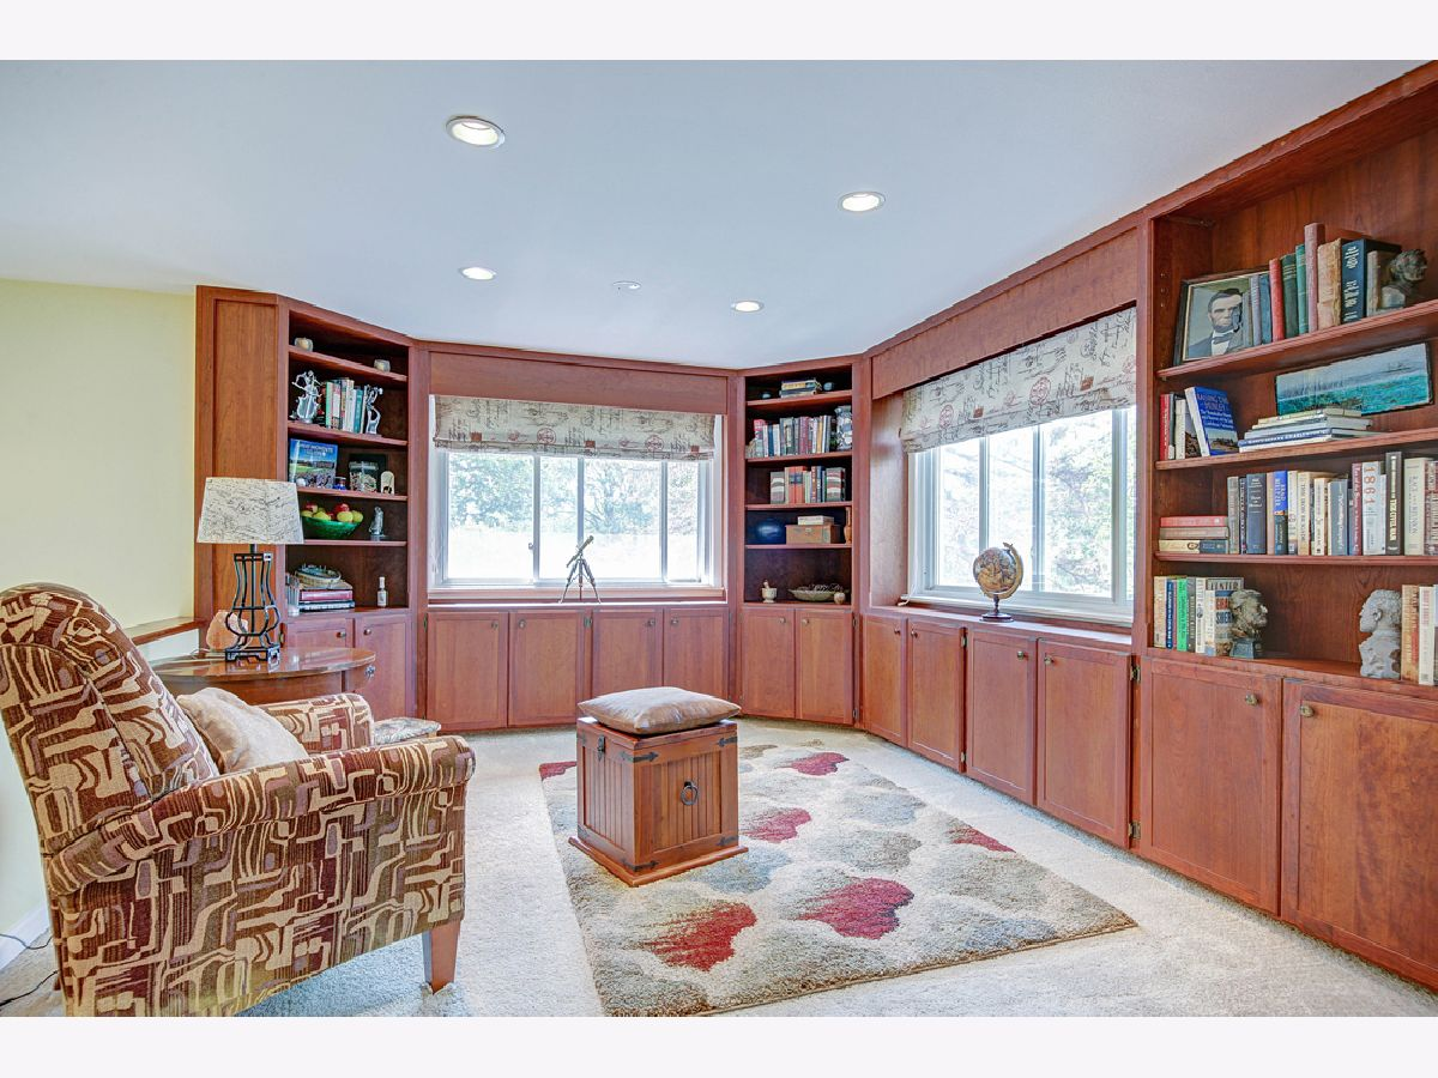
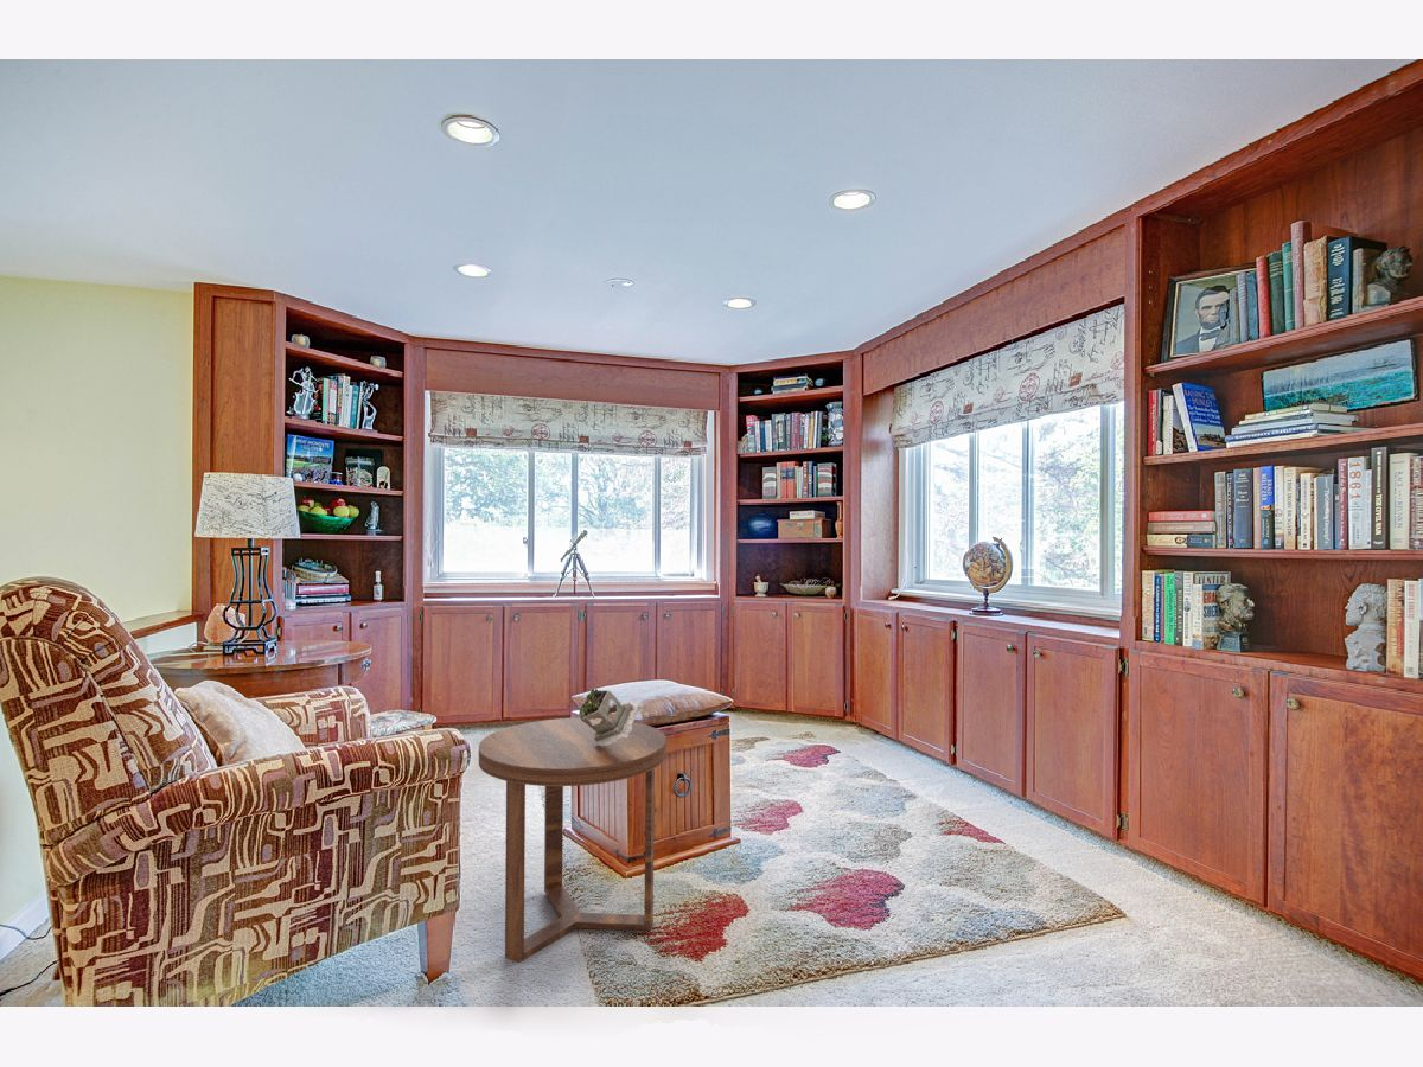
+ succulent plant [578,686,639,746]
+ side table [478,717,668,964]
